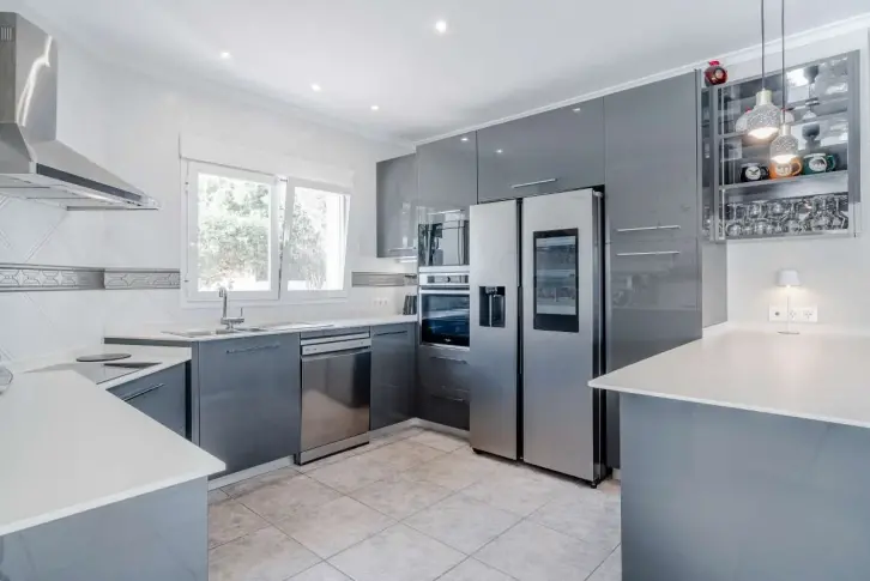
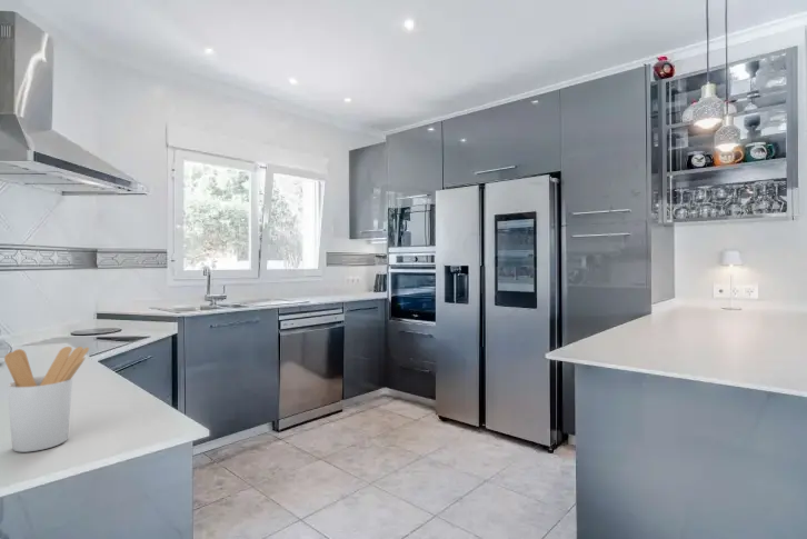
+ utensil holder [3,346,90,453]
